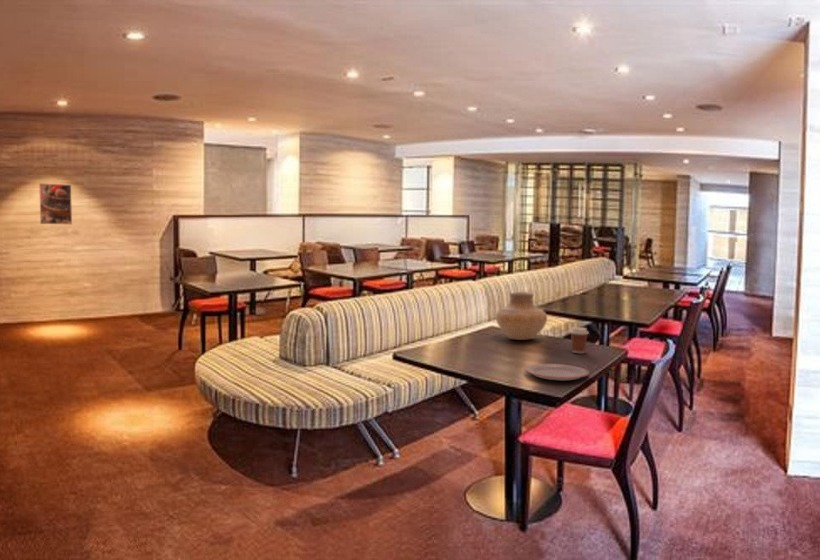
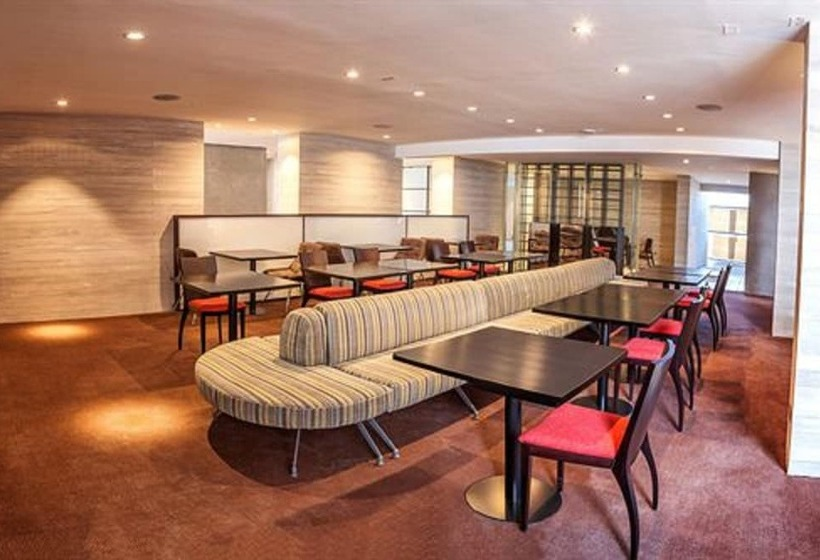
- coffee cup [569,326,590,354]
- vase [495,291,548,341]
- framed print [38,182,73,226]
- plate [523,363,591,381]
